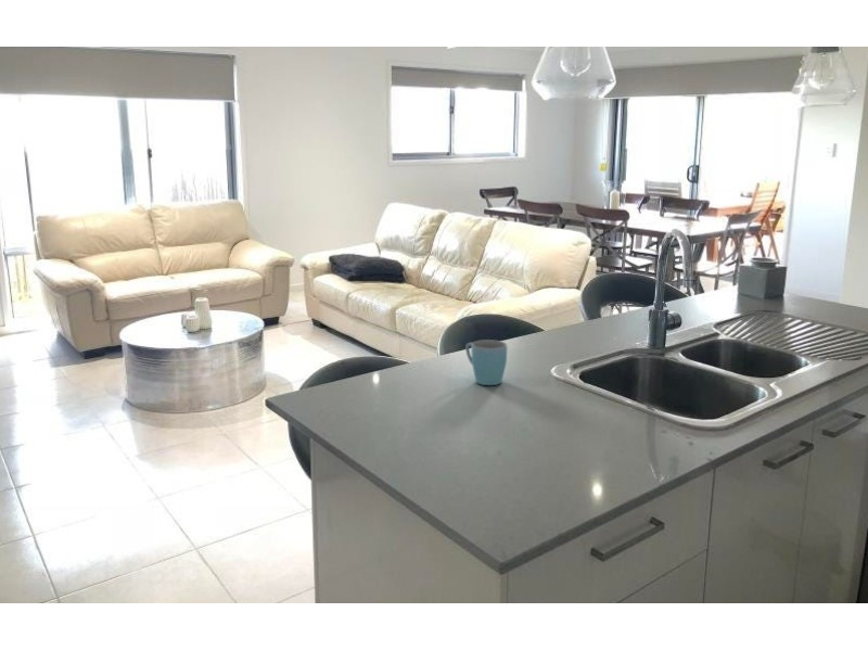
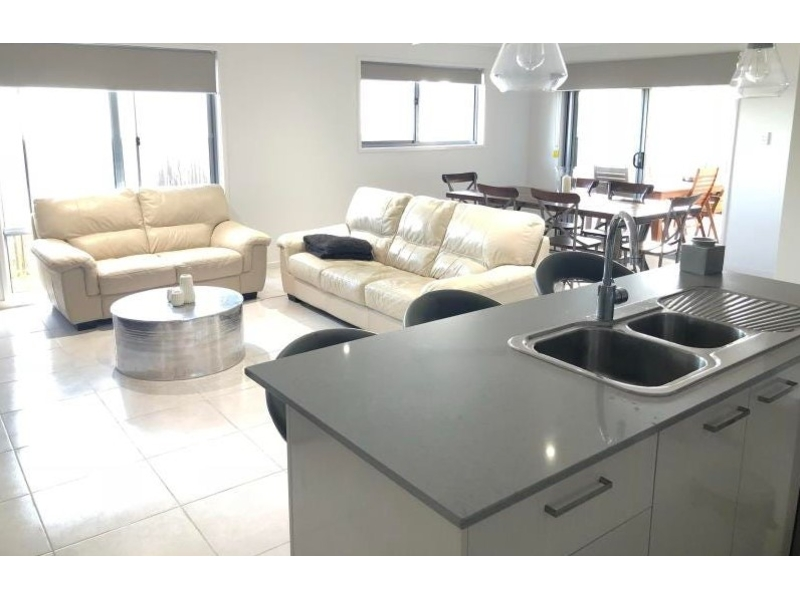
- mug [464,339,508,386]
